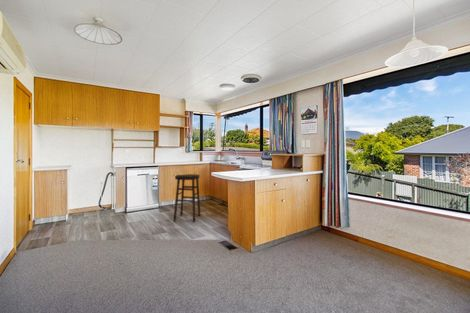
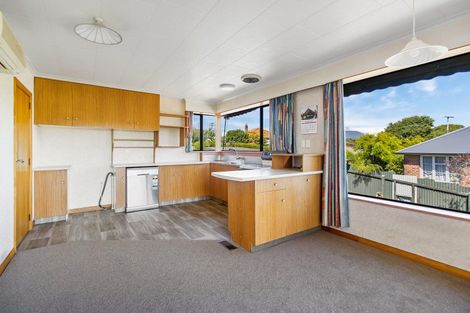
- stool [173,173,201,223]
